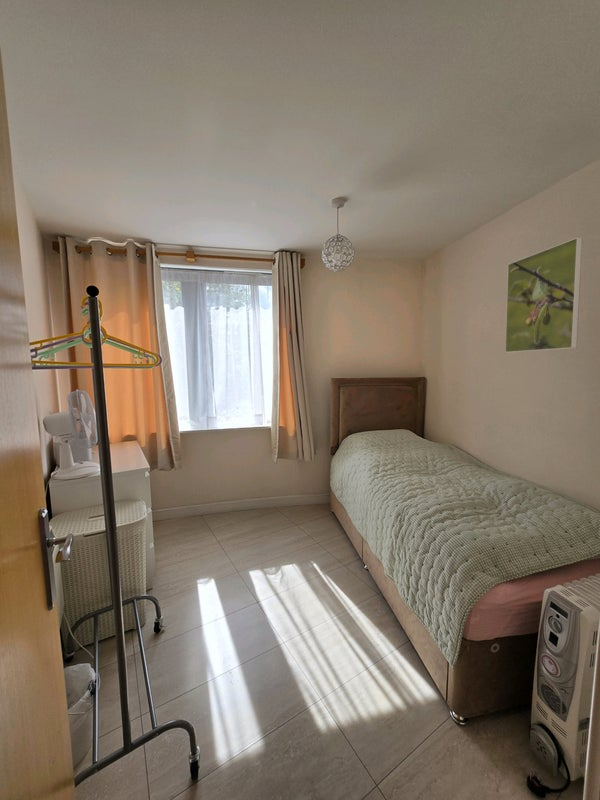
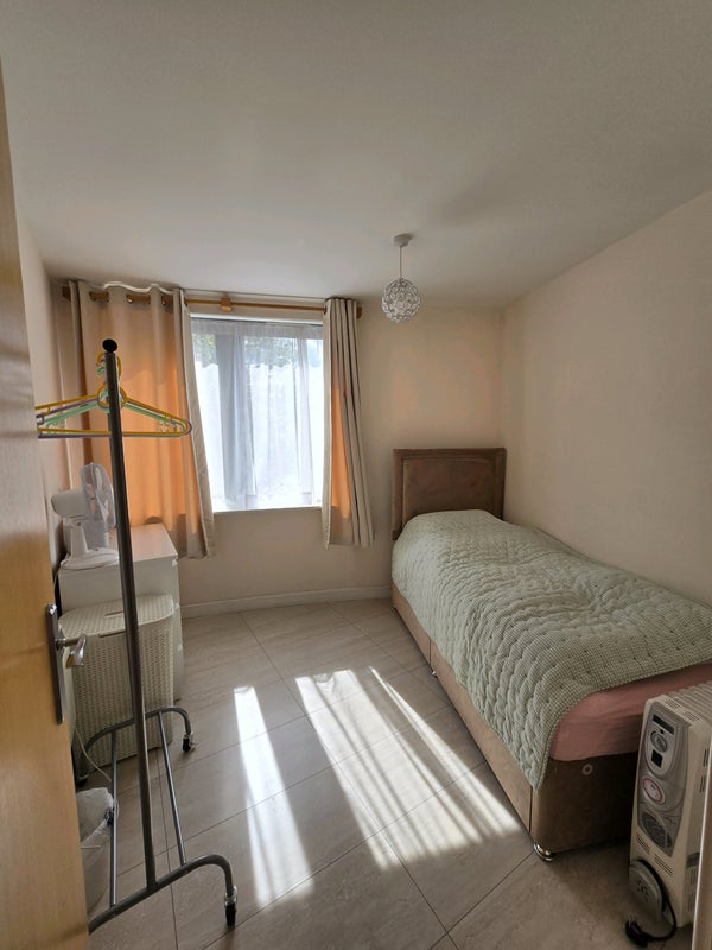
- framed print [504,236,584,353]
